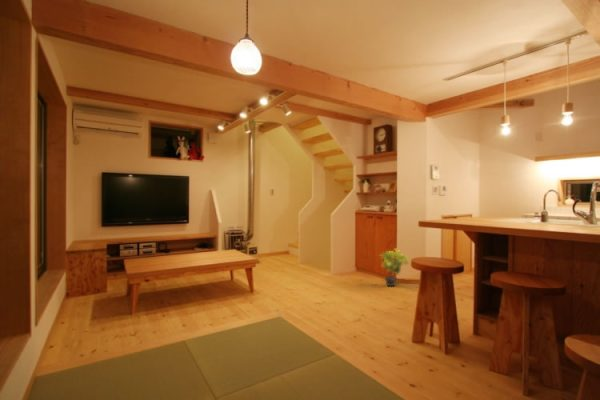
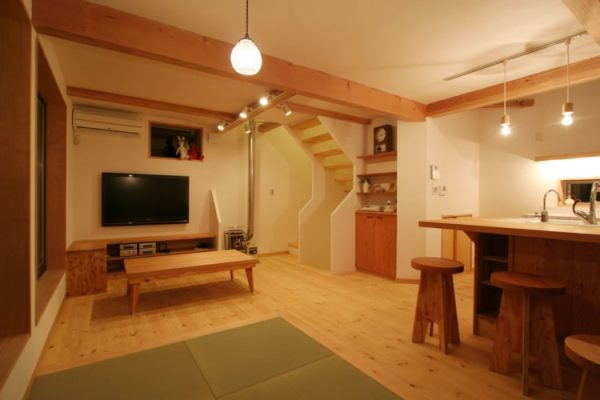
- potted plant [378,247,410,287]
